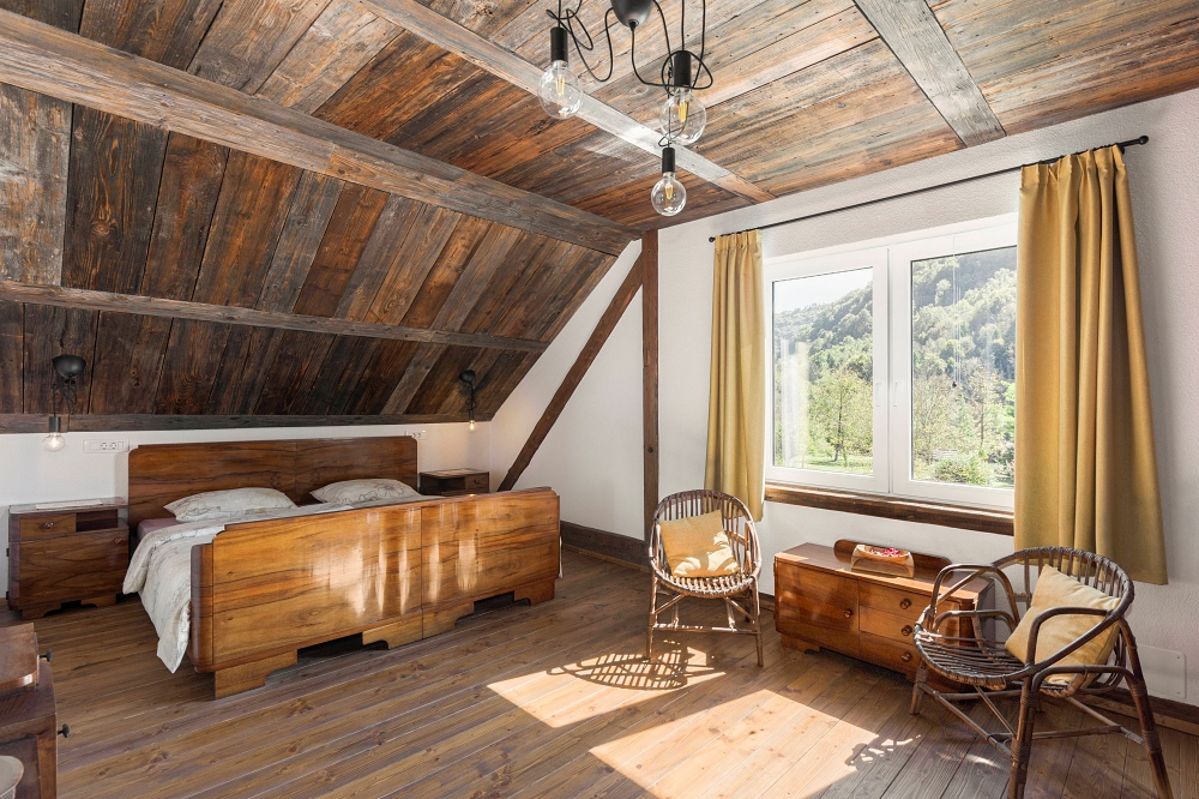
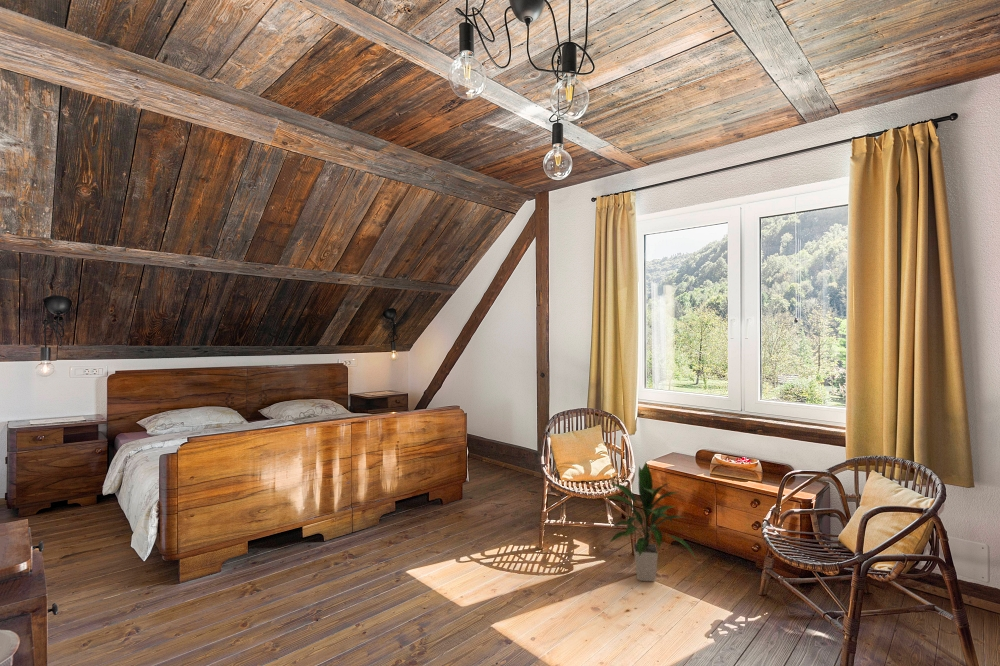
+ indoor plant [603,462,698,582]
